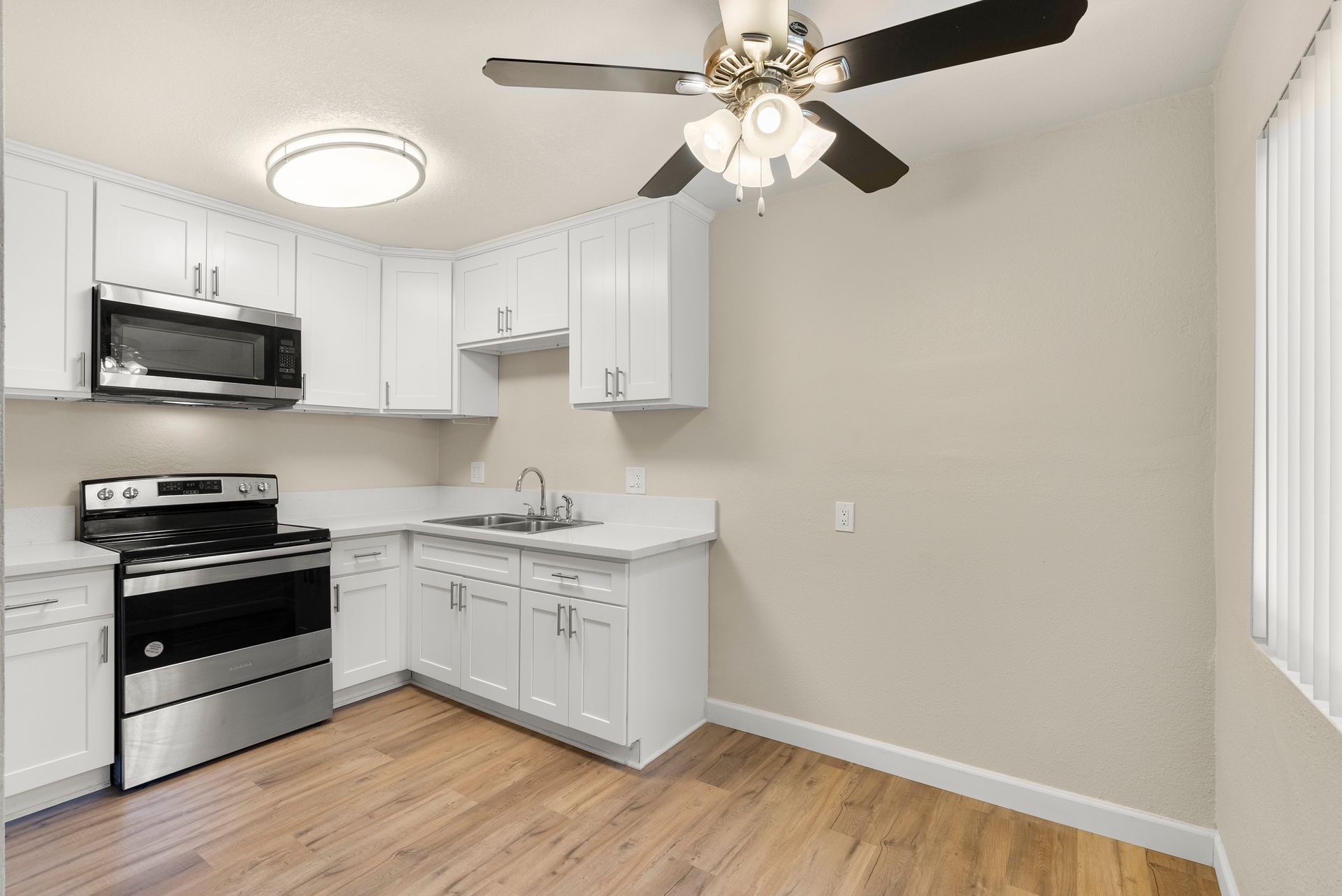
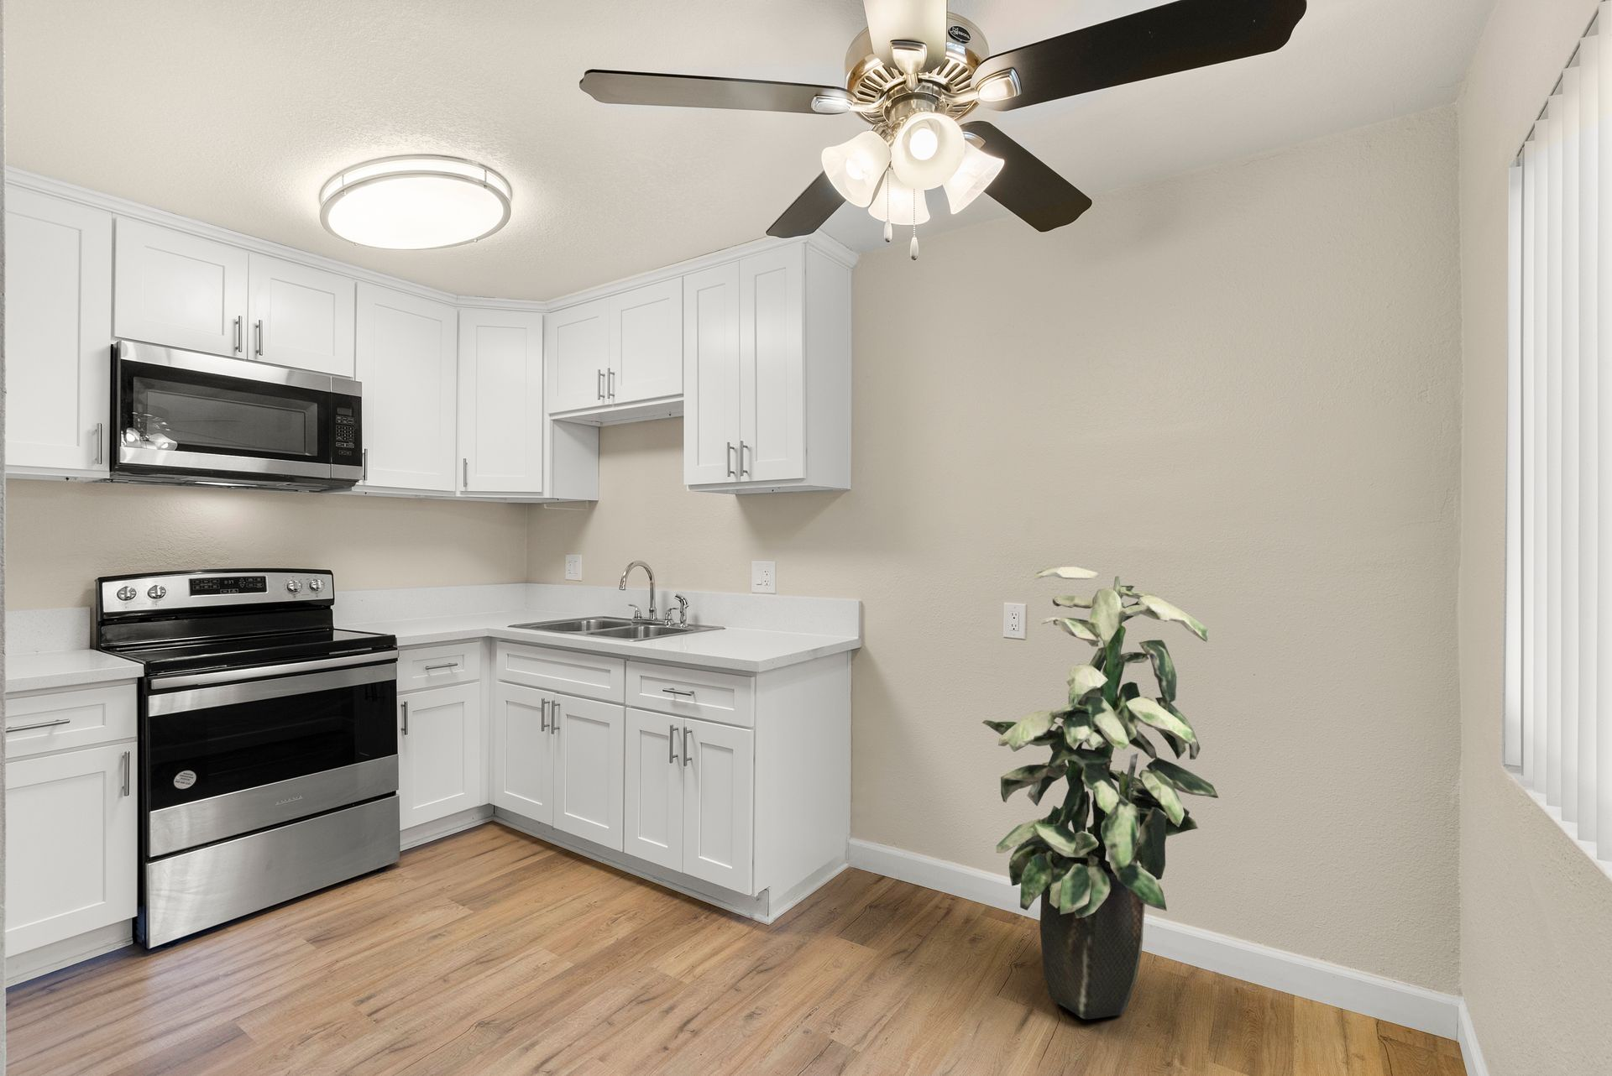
+ indoor plant [981,566,1220,1020]
